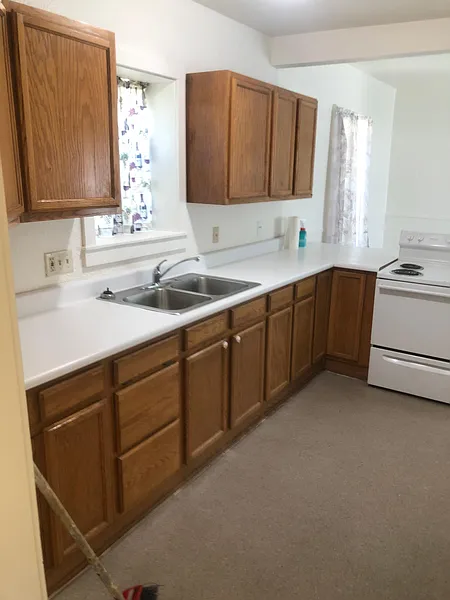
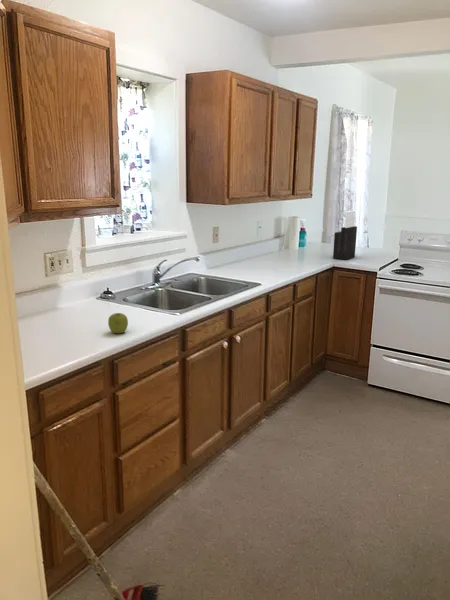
+ fruit [107,312,129,334]
+ knife block [332,210,358,261]
